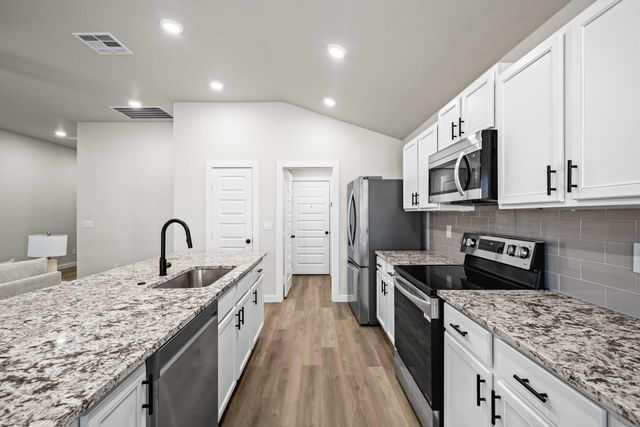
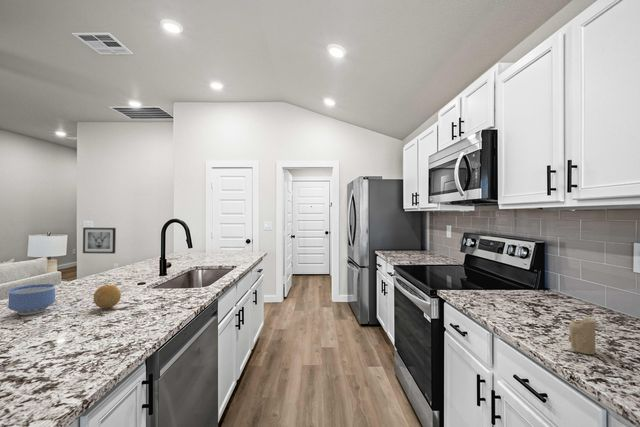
+ candle [567,317,596,355]
+ fruit [92,284,122,309]
+ wall art [82,227,117,255]
+ bowl [7,283,56,316]
